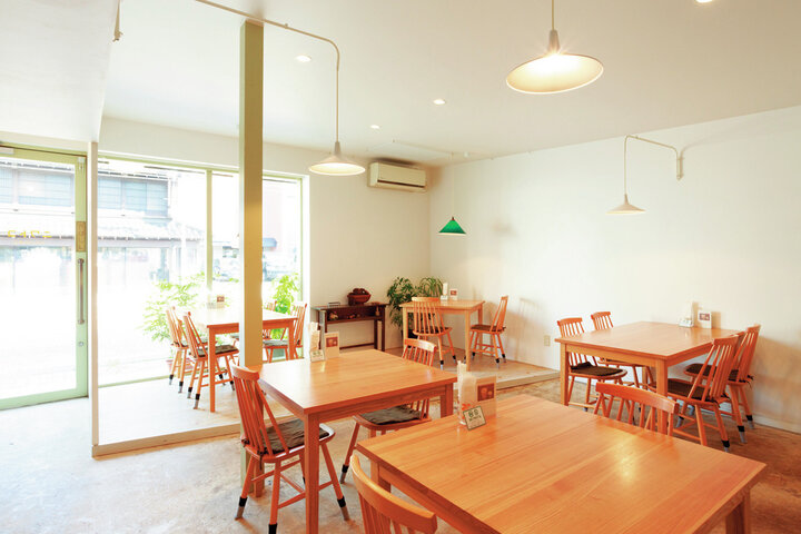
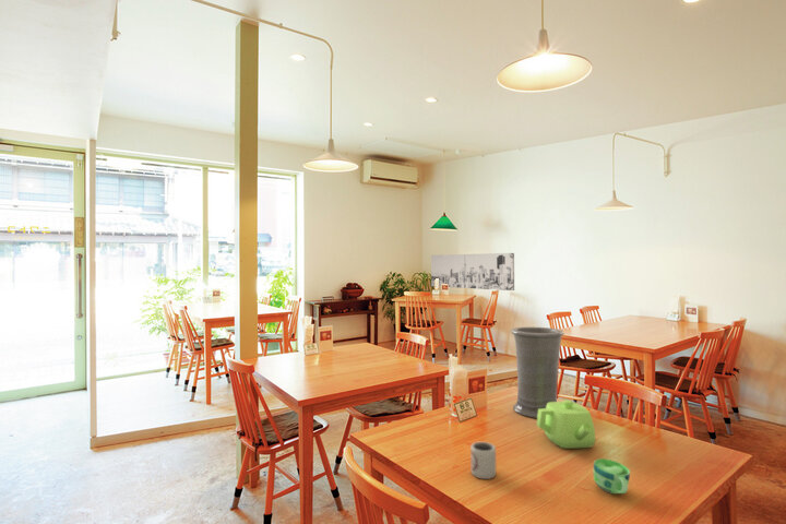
+ cup [593,457,631,495]
+ vase [510,326,565,419]
+ teapot [535,398,596,450]
+ wall art [430,252,515,291]
+ cup [469,441,497,480]
